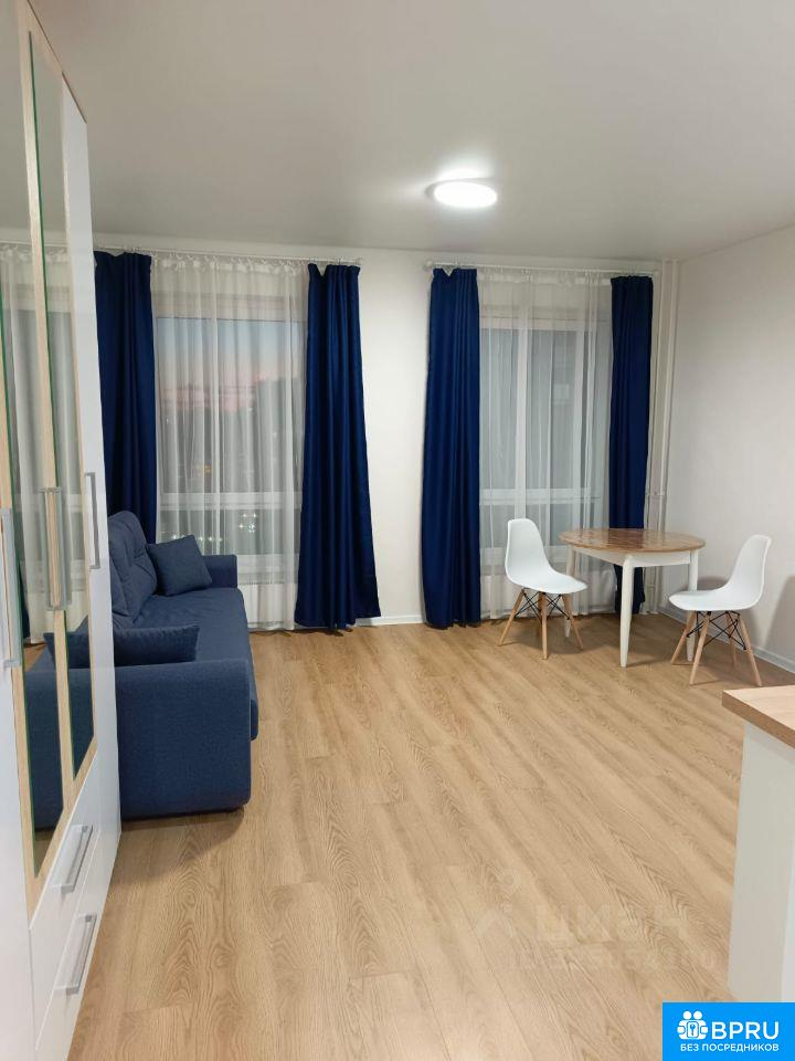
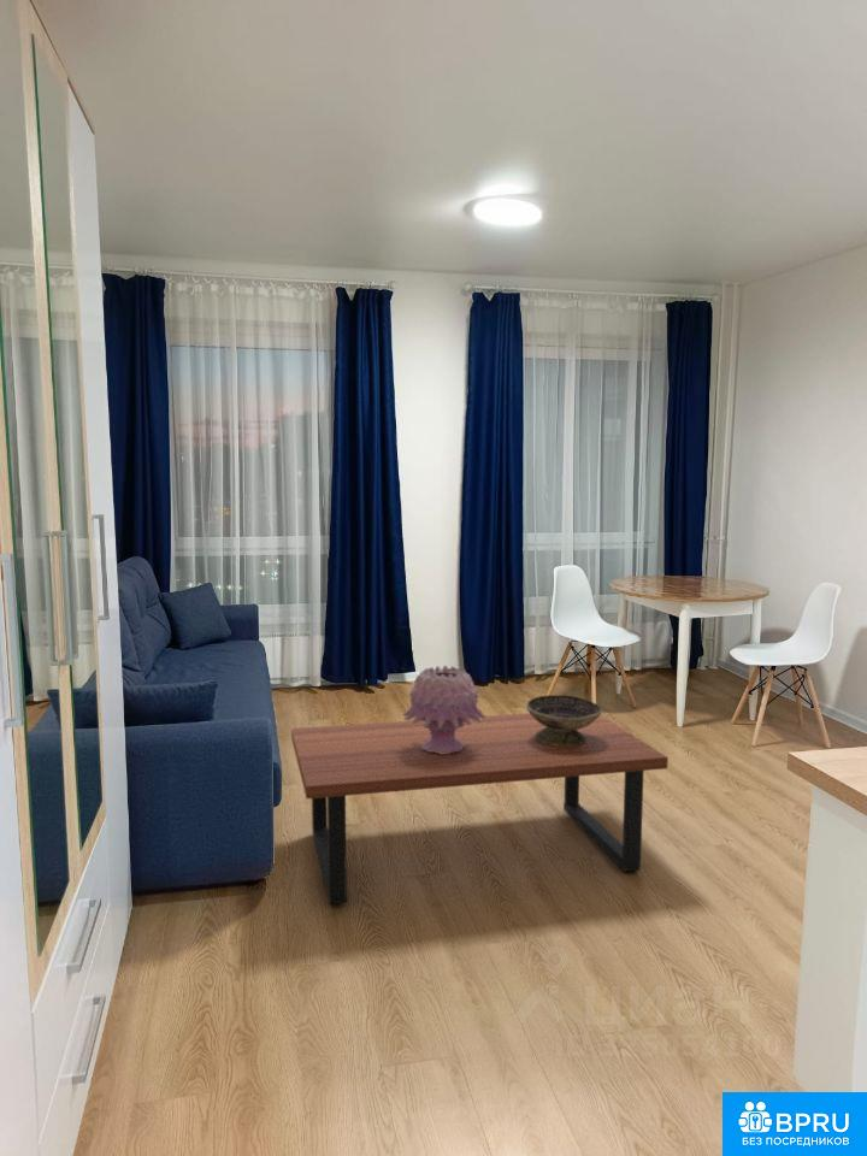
+ decorative bowl [525,694,603,747]
+ coffee table [290,712,670,906]
+ decorative vase [401,665,488,754]
